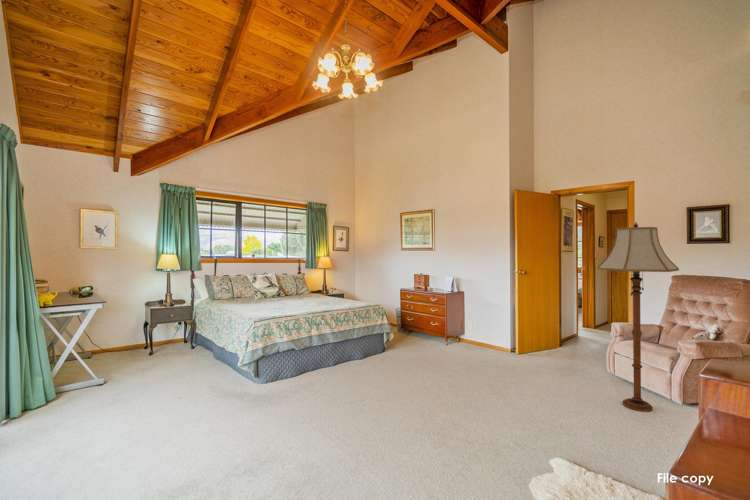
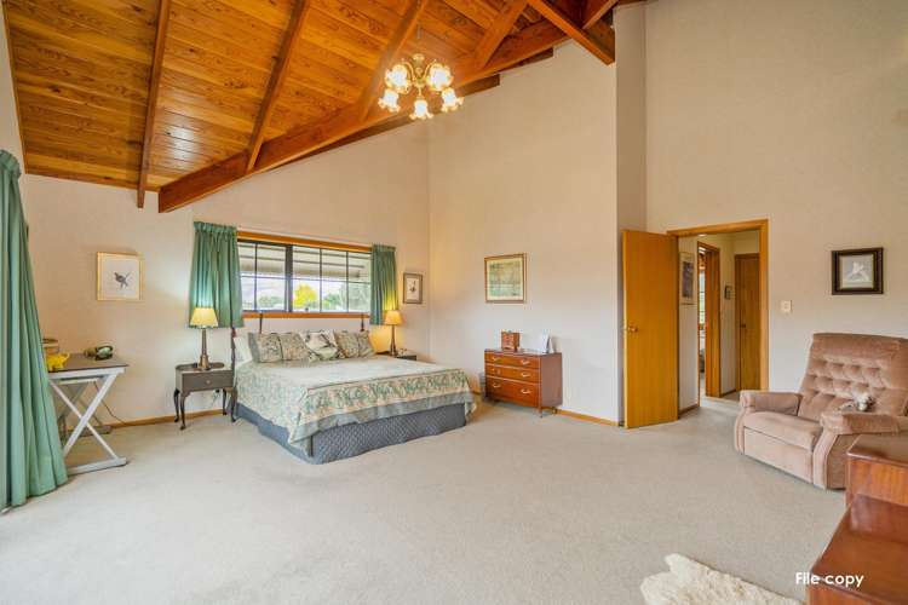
- floor lamp [596,221,680,413]
